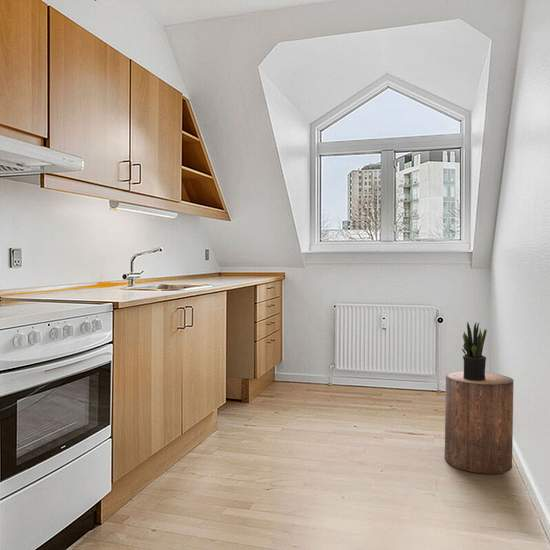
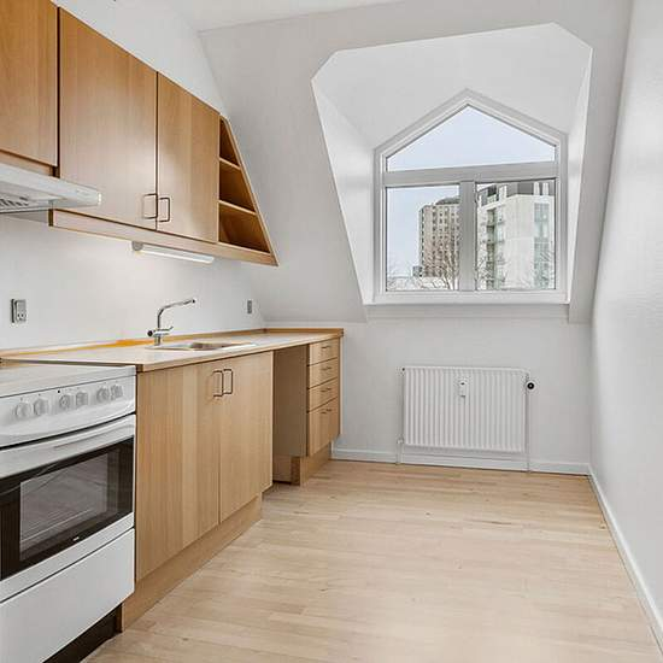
- potted plant [461,321,488,381]
- stool [444,370,514,475]
